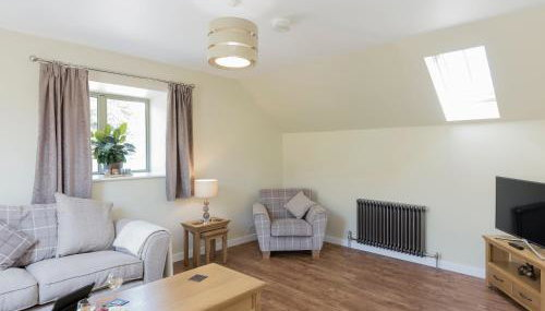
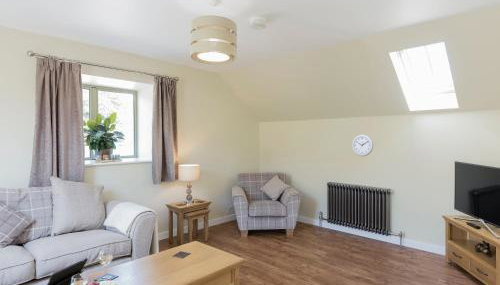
+ wall clock [351,134,374,157]
